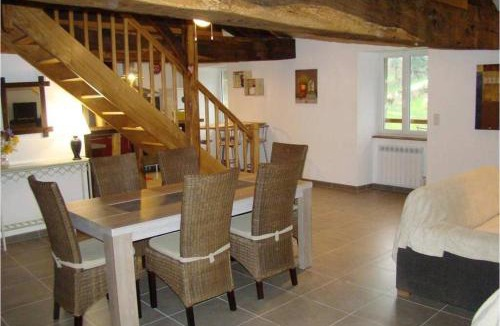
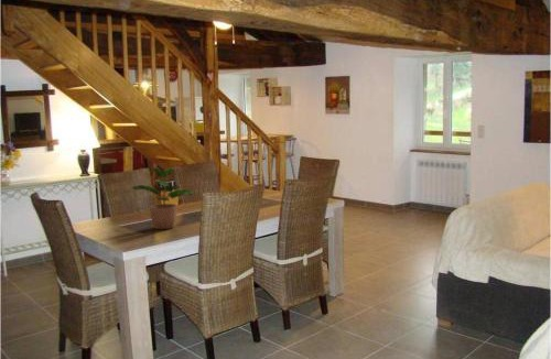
+ potted plant [130,166,195,230]
